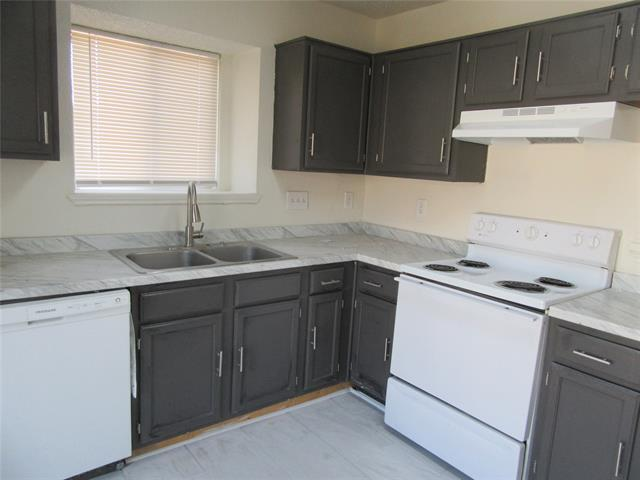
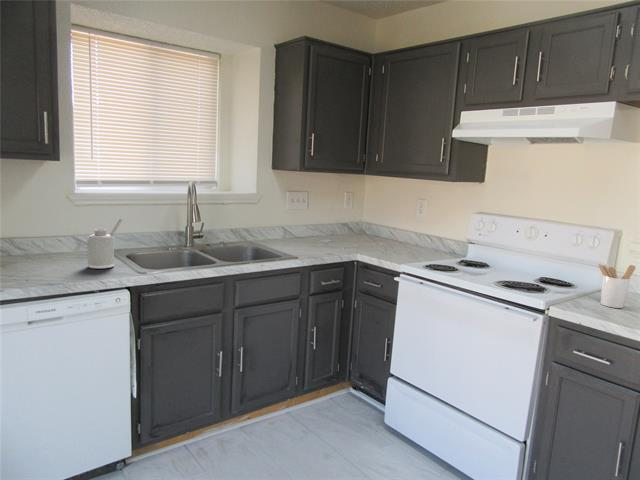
+ soap dispenser [86,218,123,270]
+ utensil holder [597,263,636,309]
